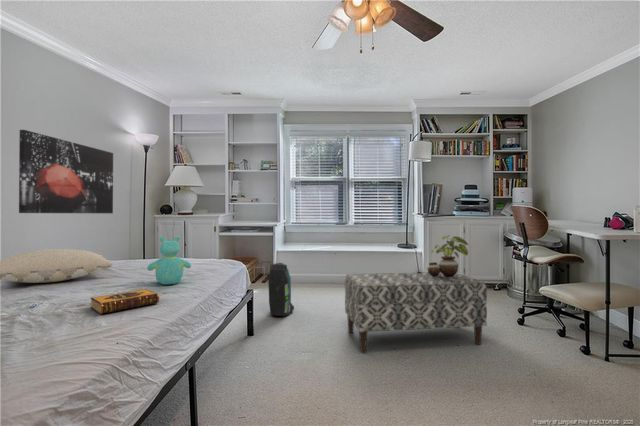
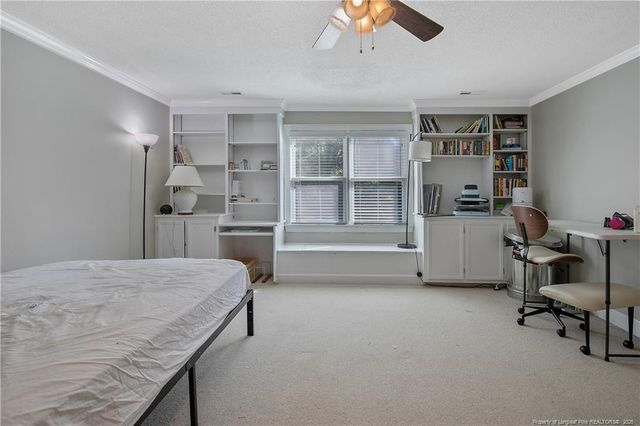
- backpack [267,262,295,317]
- teddy bear [146,235,192,286]
- pillow [0,248,113,284]
- hardback book [89,288,160,315]
- potted plant [426,234,469,277]
- bench [344,272,488,352]
- wall art [18,129,114,214]
